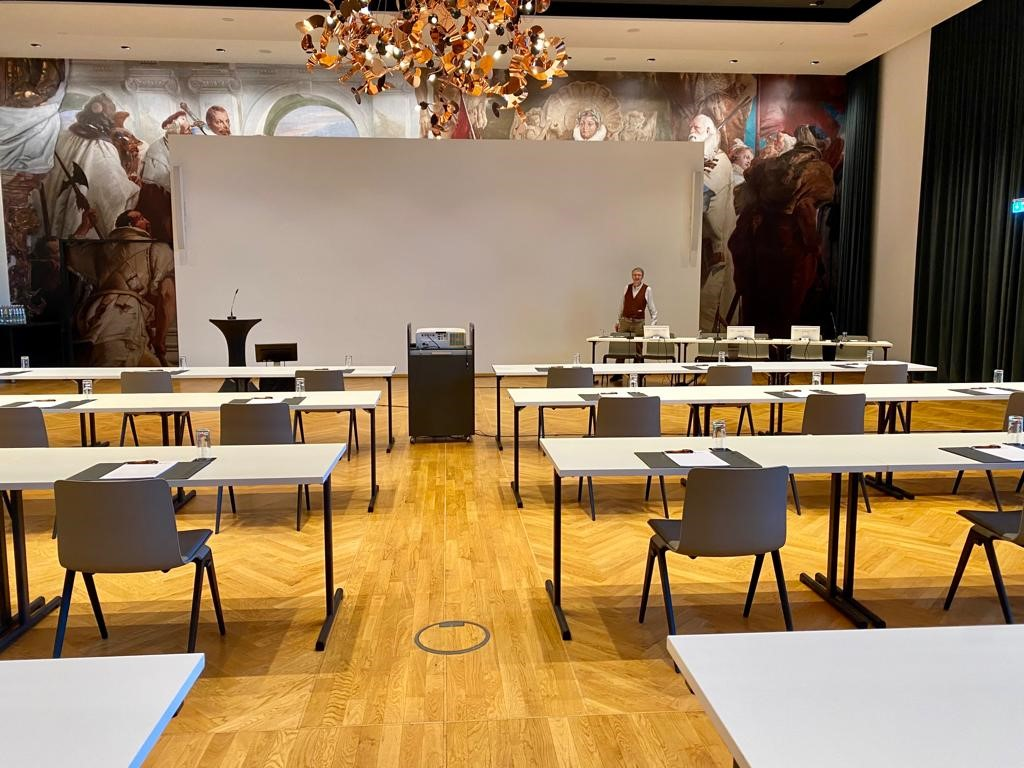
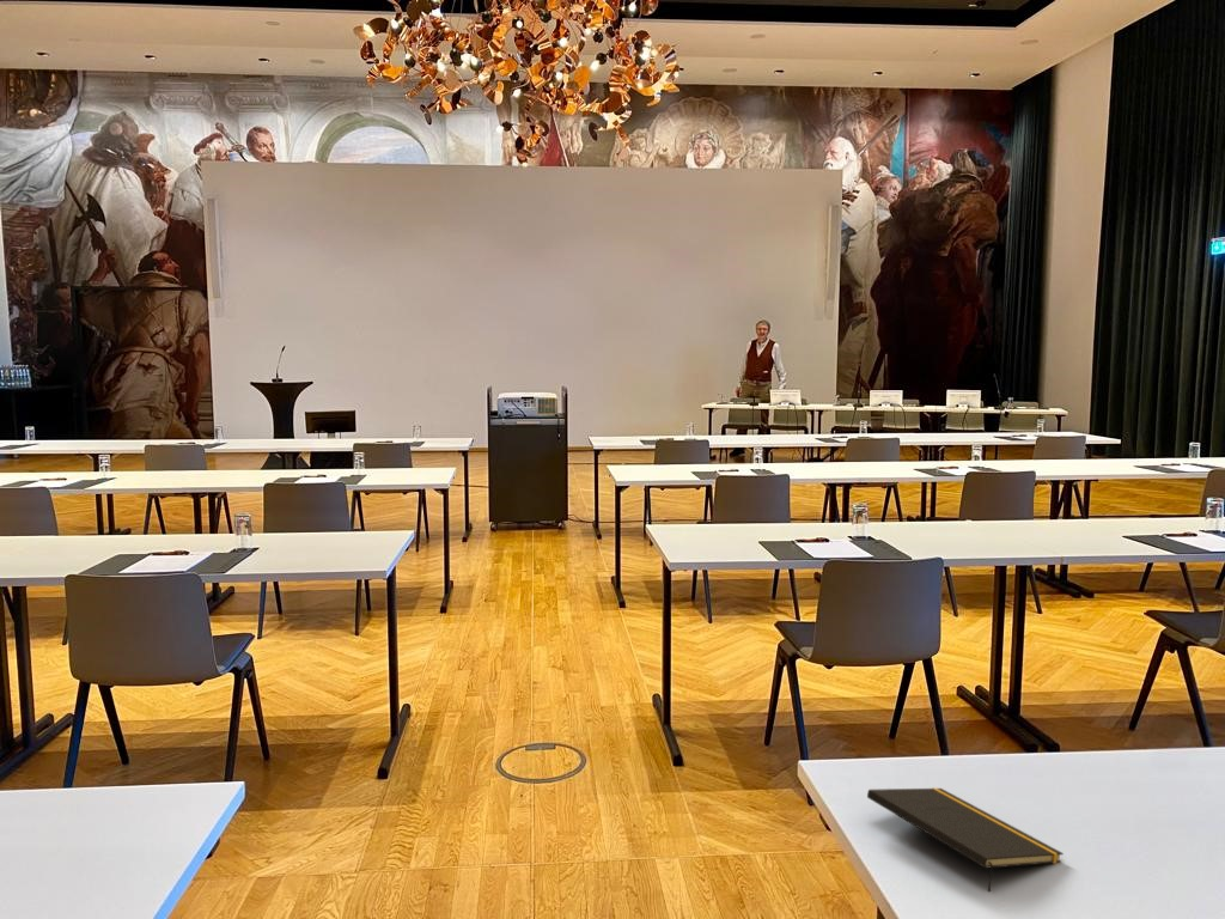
+ notepad [866,786,1065,893]
